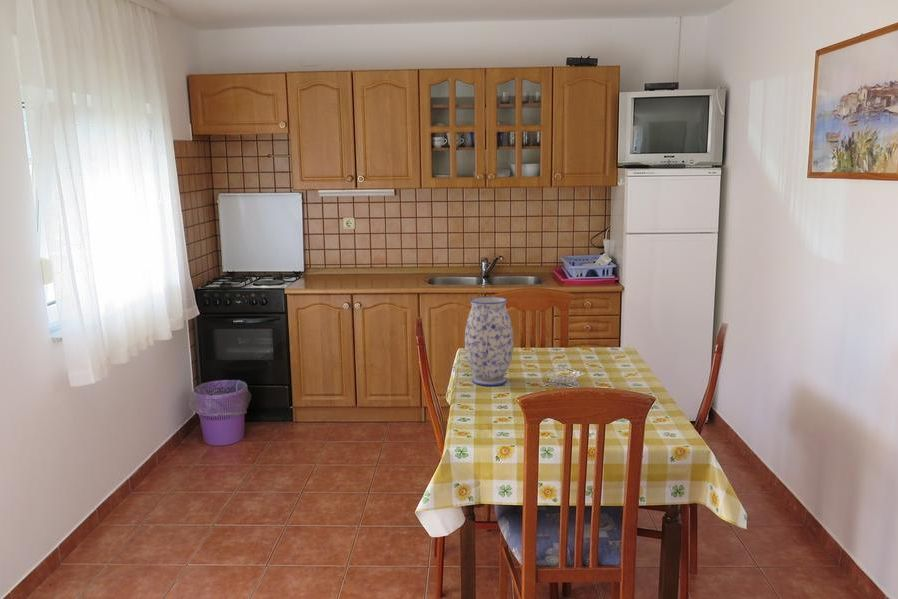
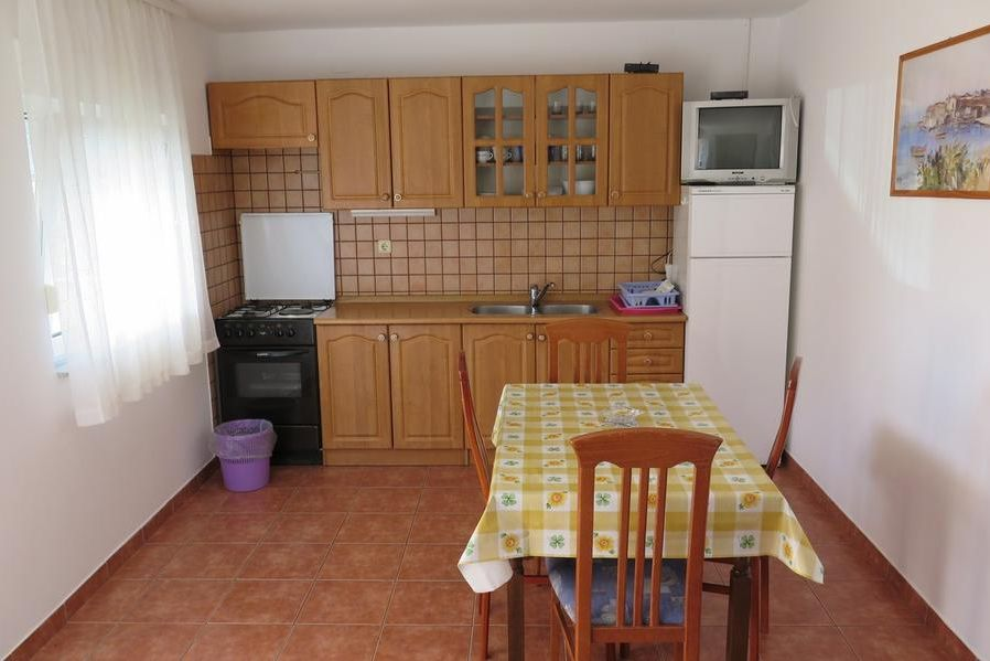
- vase [464,296,514,387]
